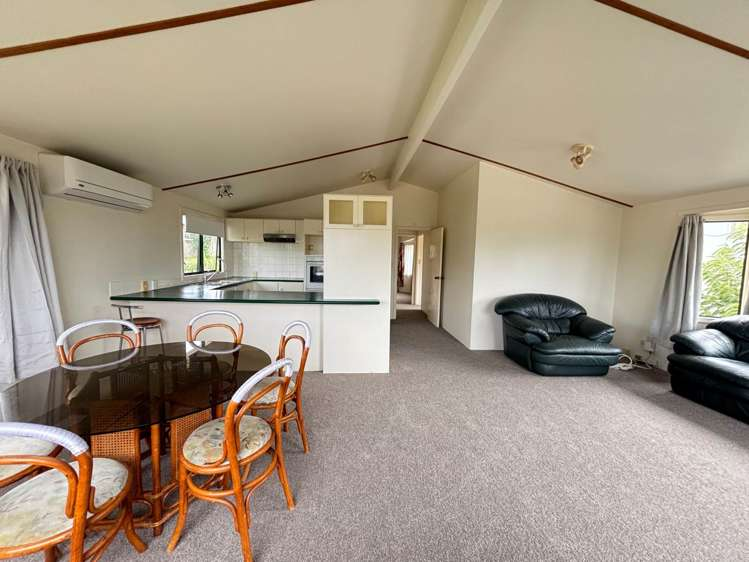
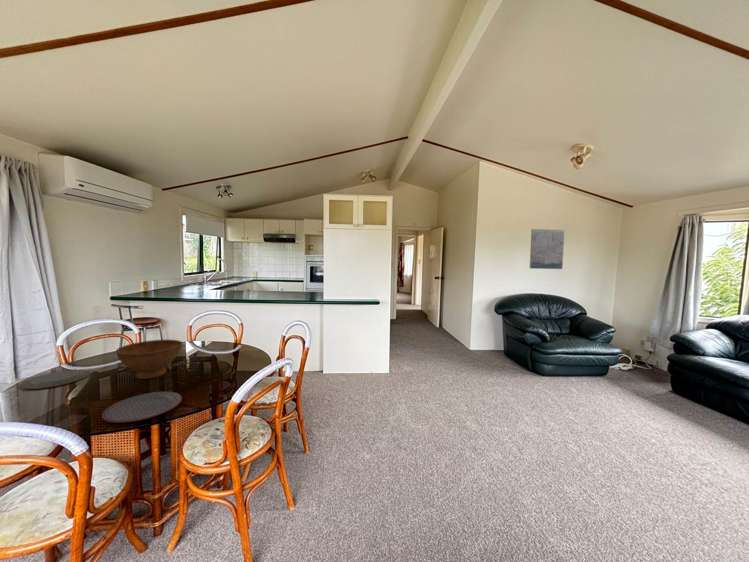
+ bowl [115,339,184,380]
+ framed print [529,228,565,270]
+ chinaware [17,369,93,390]
+ plate [101,391,183,424]
